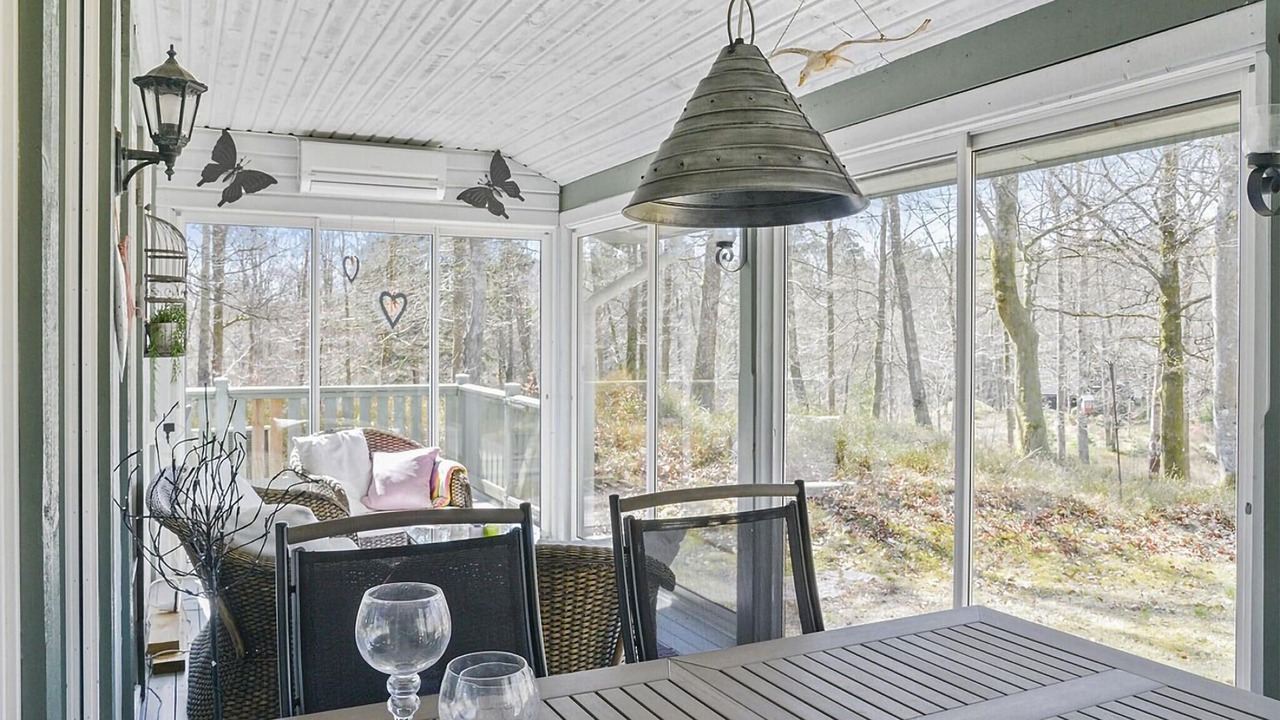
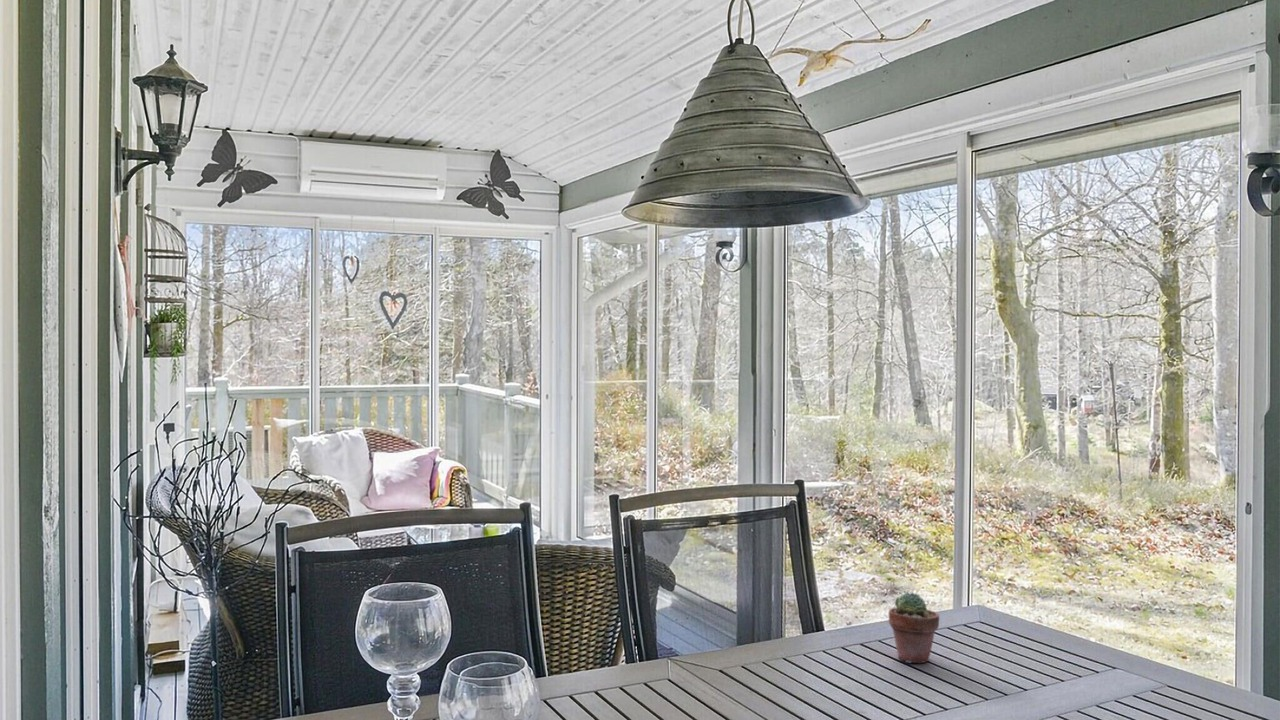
+ potted succulent [888,591,940,664]
